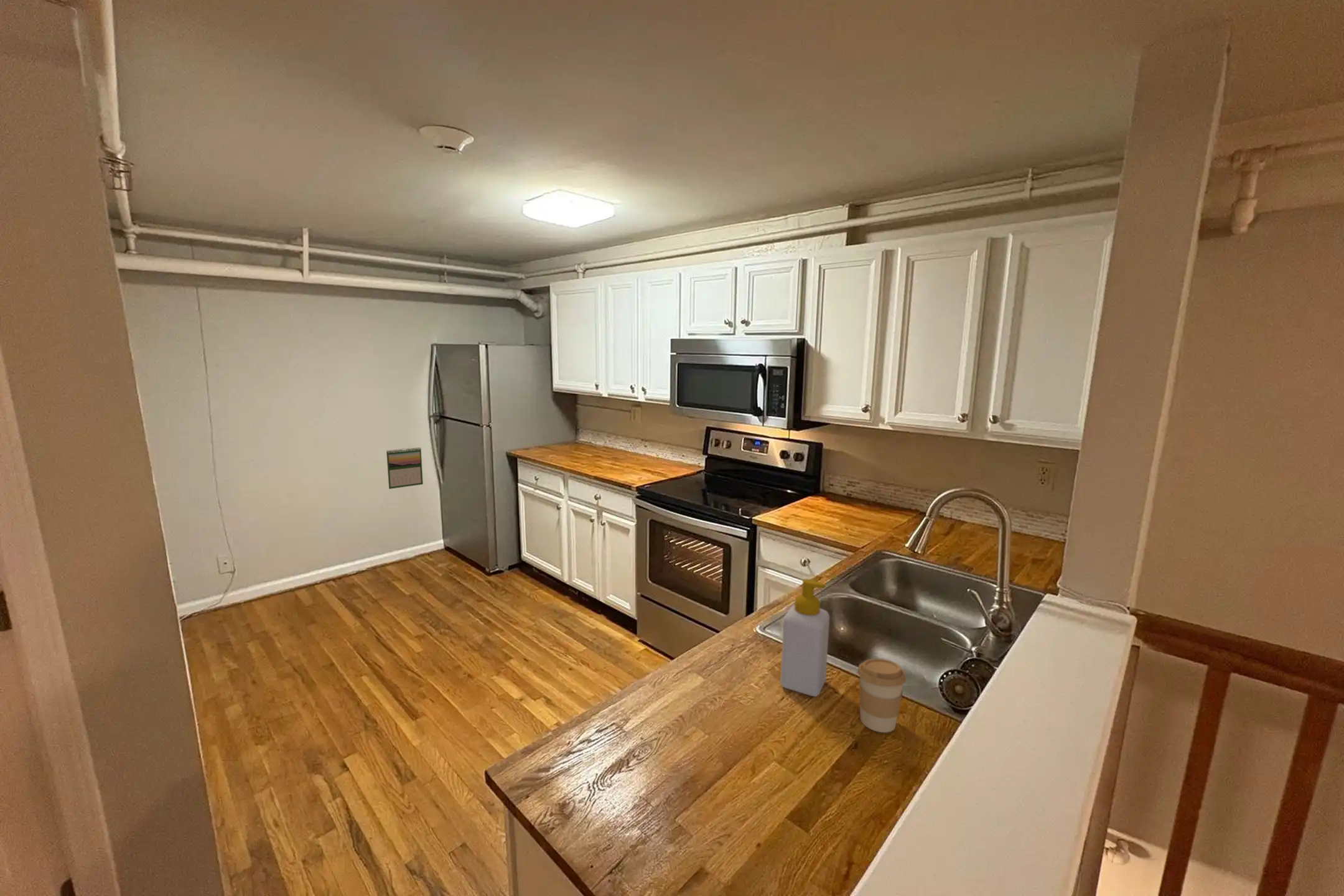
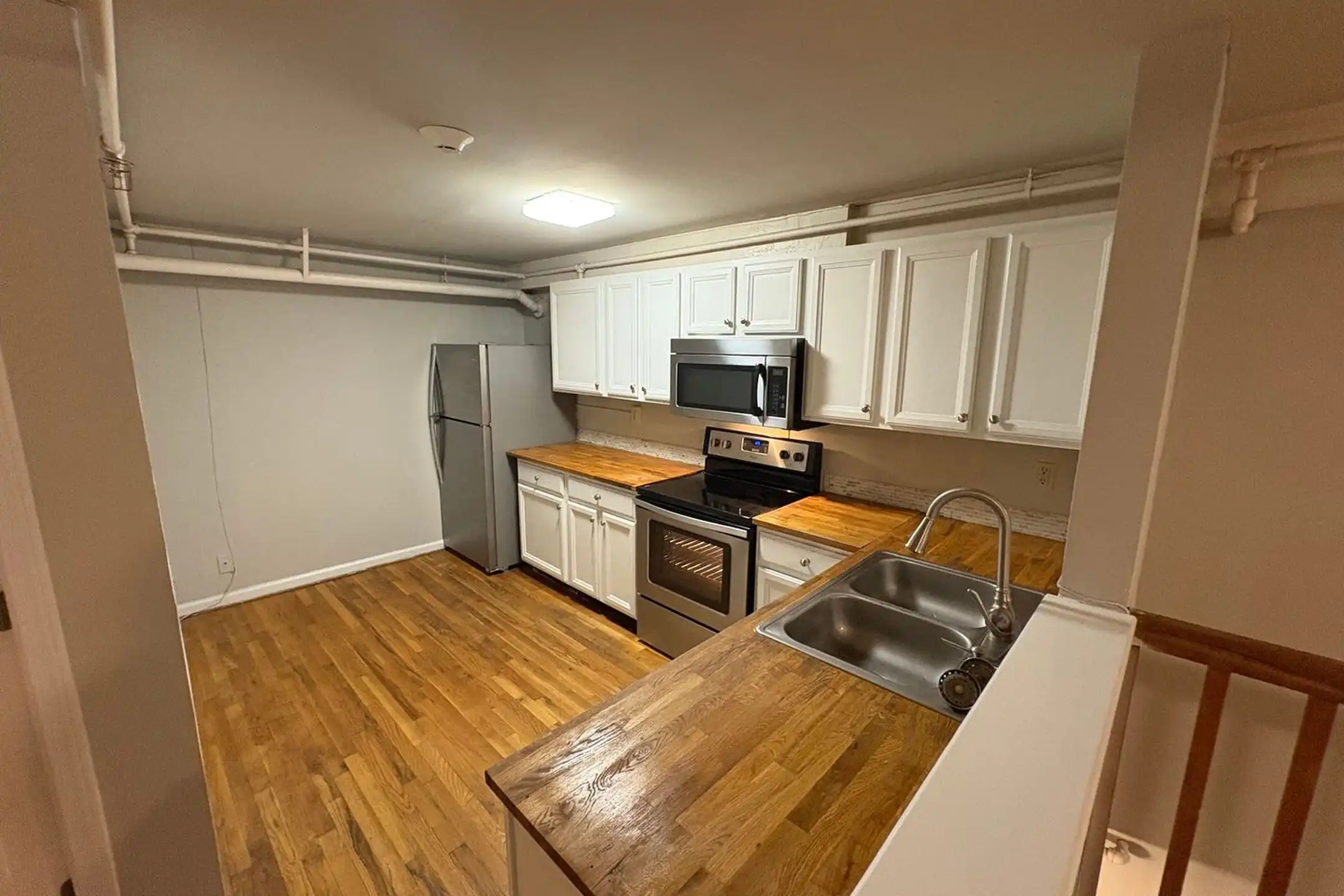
- soap bottle [780,578,830,697]
- calendar [386,447,424,490]
- coffee cup [857,658,907,733]
